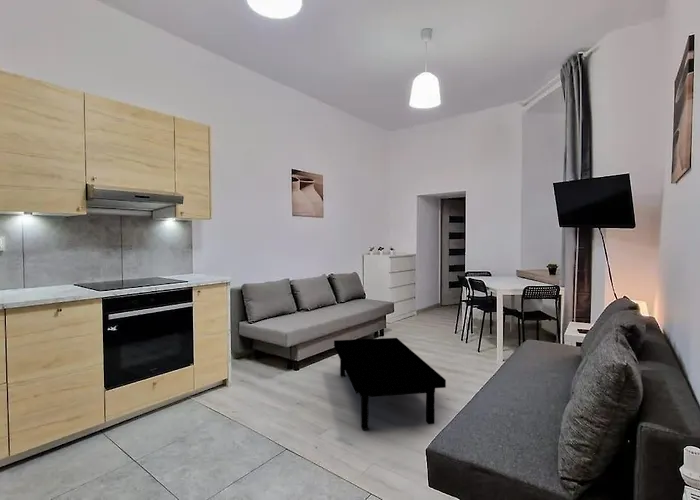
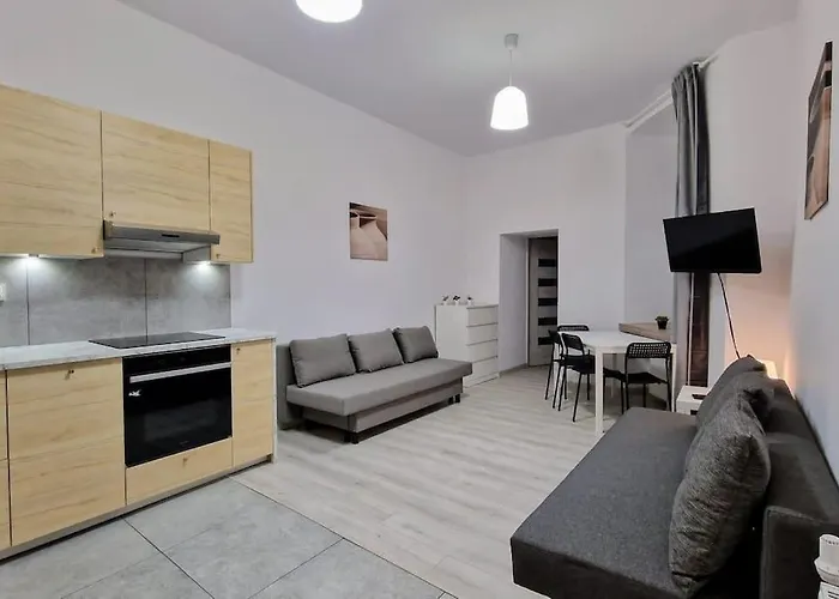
- coffee table [333,337,447,431]
